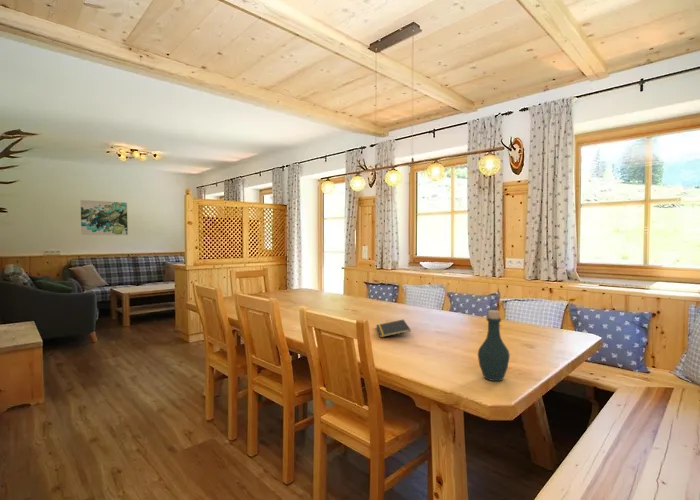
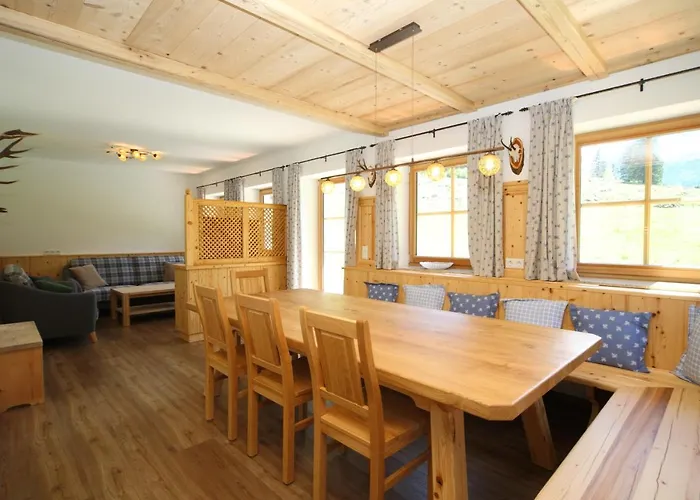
- wall art [80,199,129,236]
- bottle [477,309,511,382]
- notepad [375,318,412,339]
